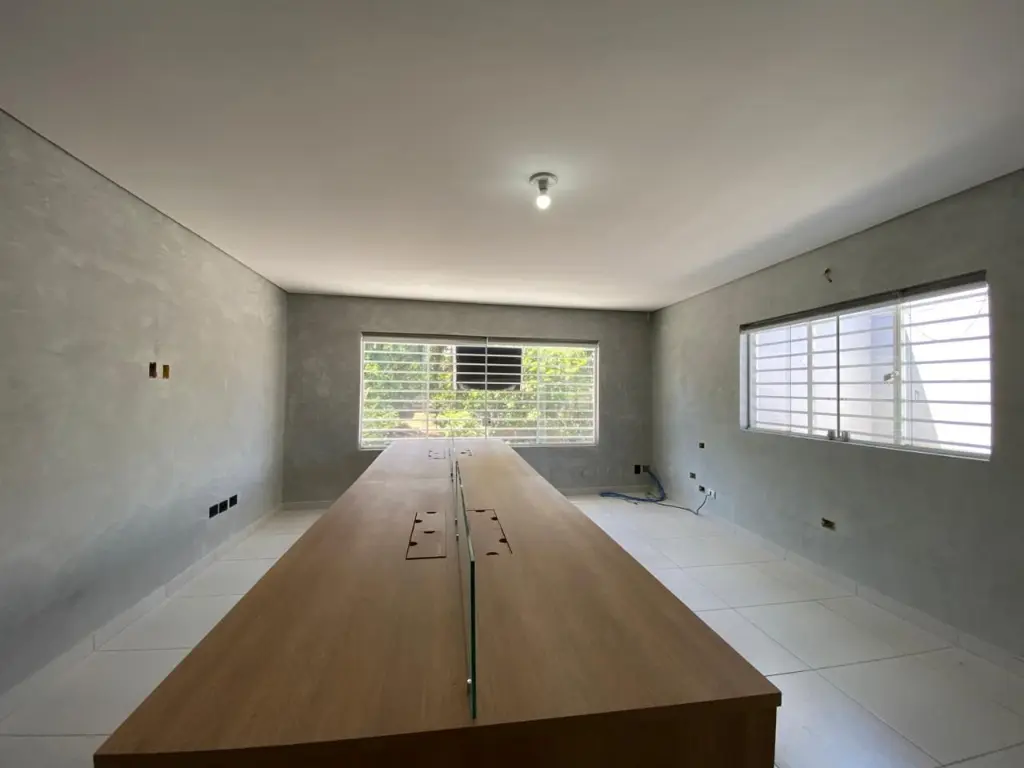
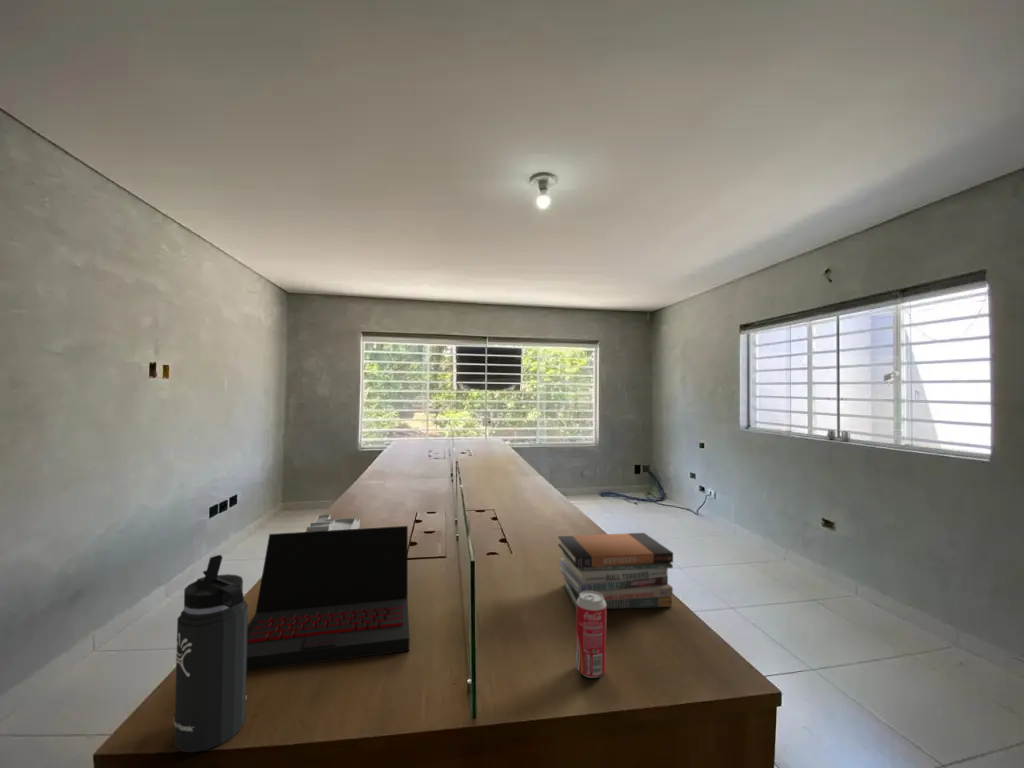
+ laptop [246,525,410,672]
+ book stack [557,532,674,610]
+ beverage can [575,591,607,679]
+ thermos bottle [173,554,249,754]
+ desk organizer [305,514,361,532]
